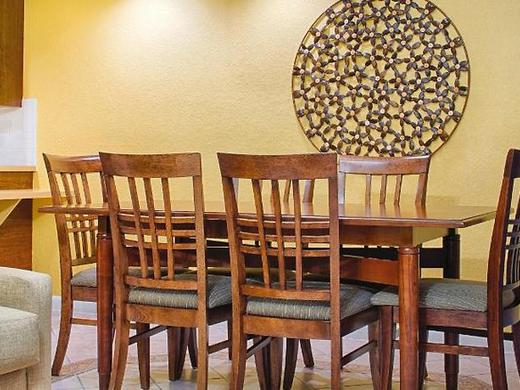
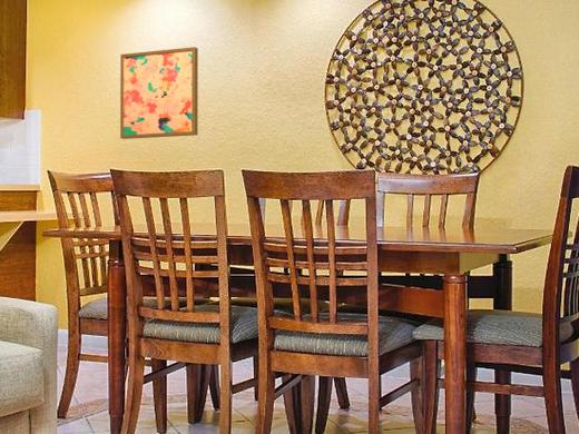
+ wall art [119,46,199,140]
